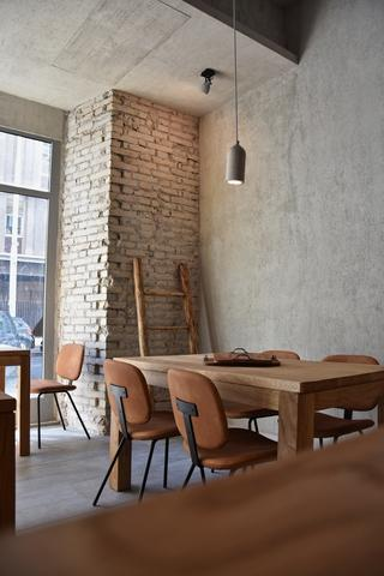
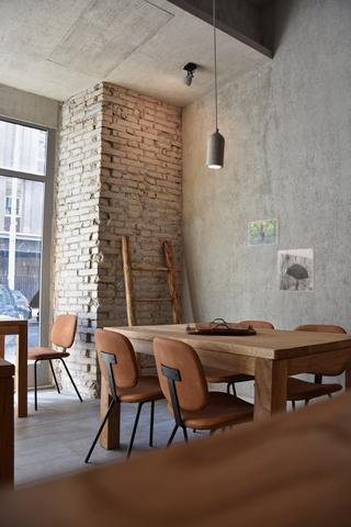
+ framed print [247,217,280,247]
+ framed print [276,247,316,292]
